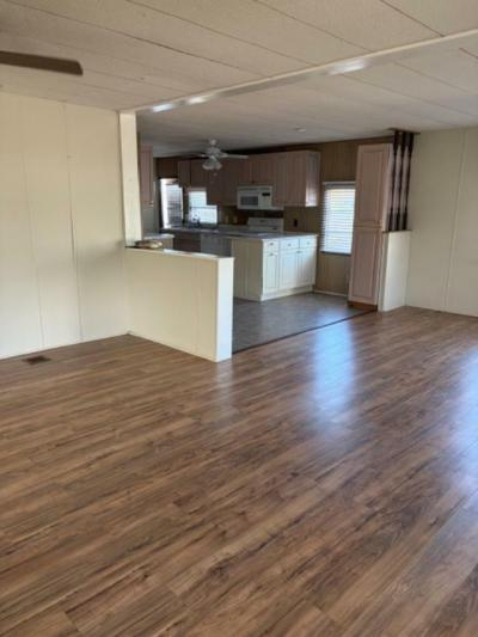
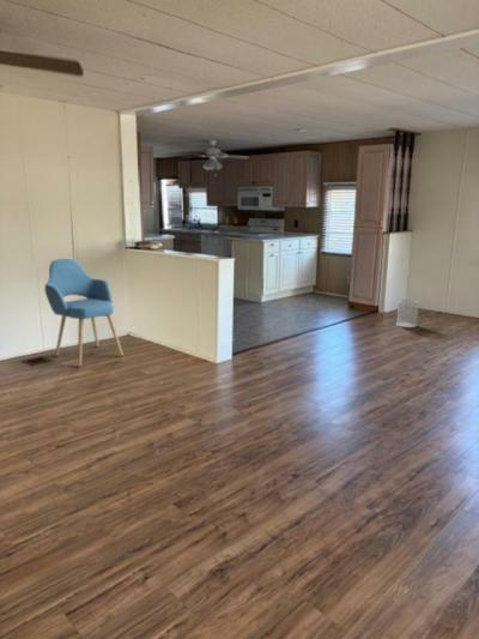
+ wastebasket [395,299,420,328]
+ chair [43,258,125,368]
